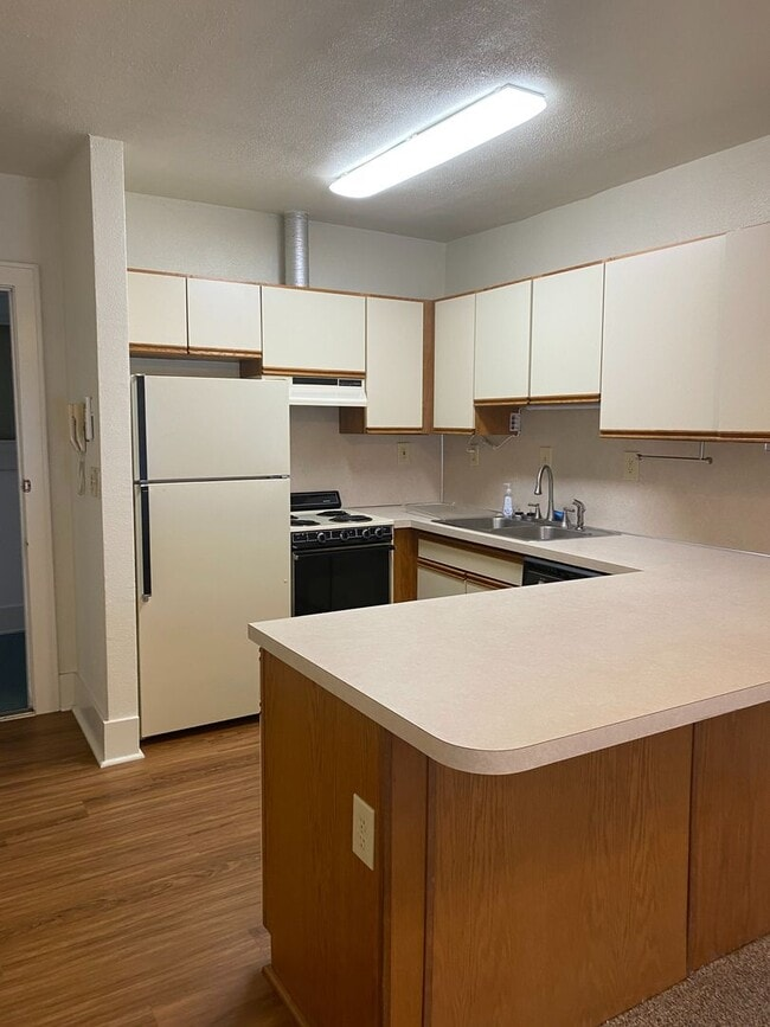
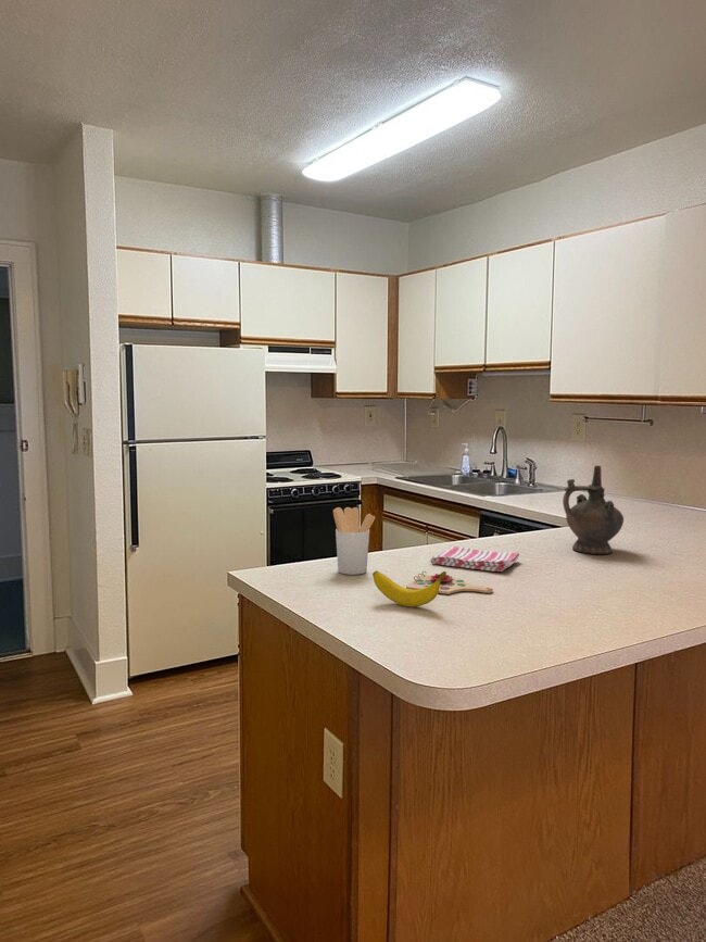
+ dish towel [429,545,520,573]
+ cutting board [405,570,494,595]
+ ceremonial vessel [562,465,625,555]
+ utensil holder [332,506,376,576]
+ banana [371,569,447,607]
